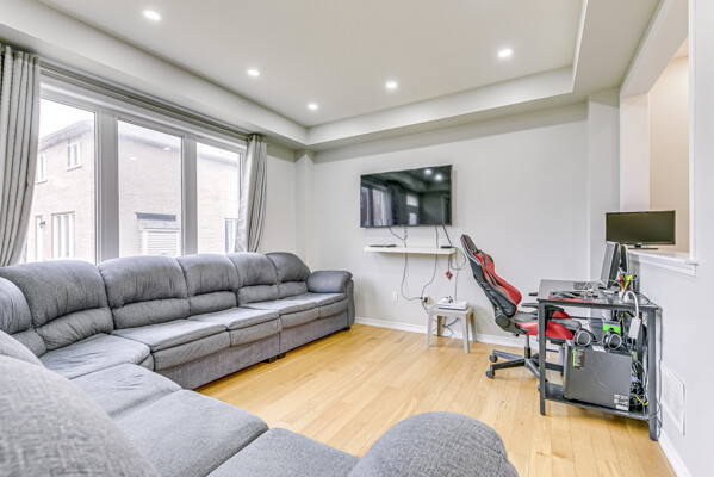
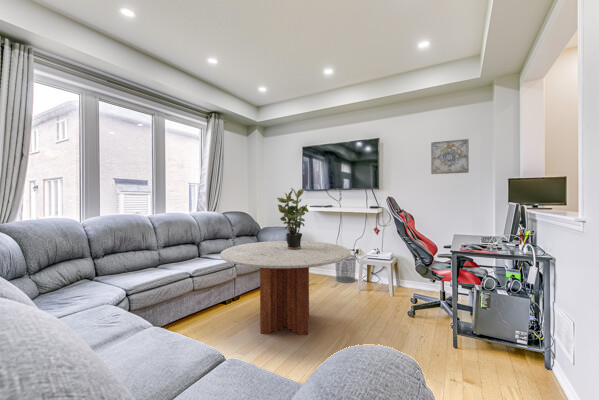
+ coffee table [219,240,352,336]
+ waste bin [335,254,357,284]
+ wall art [430,138,470,175]
+ potted plant [276,187,309,250]
